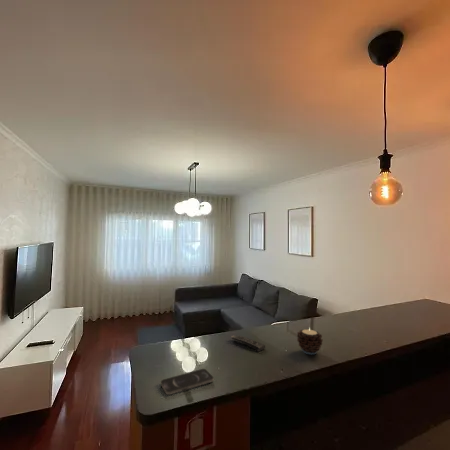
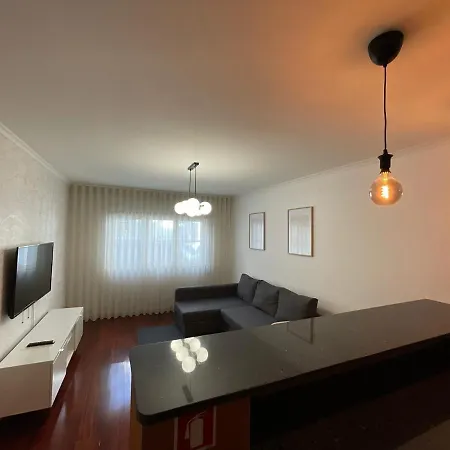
- smartphone [160,368,215,396]
- candle [296,326,324,355]
- remote control [231,334,266,352]
